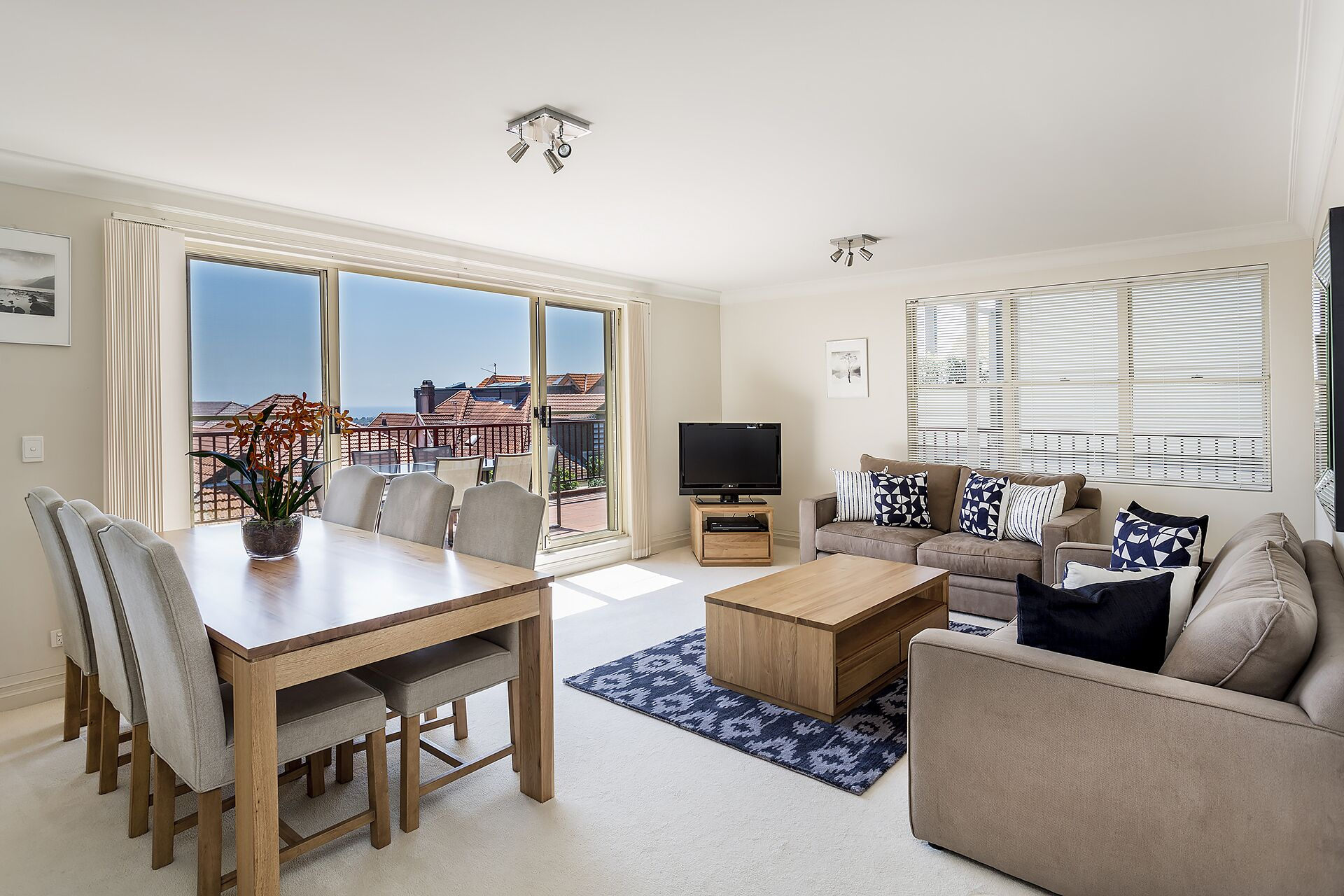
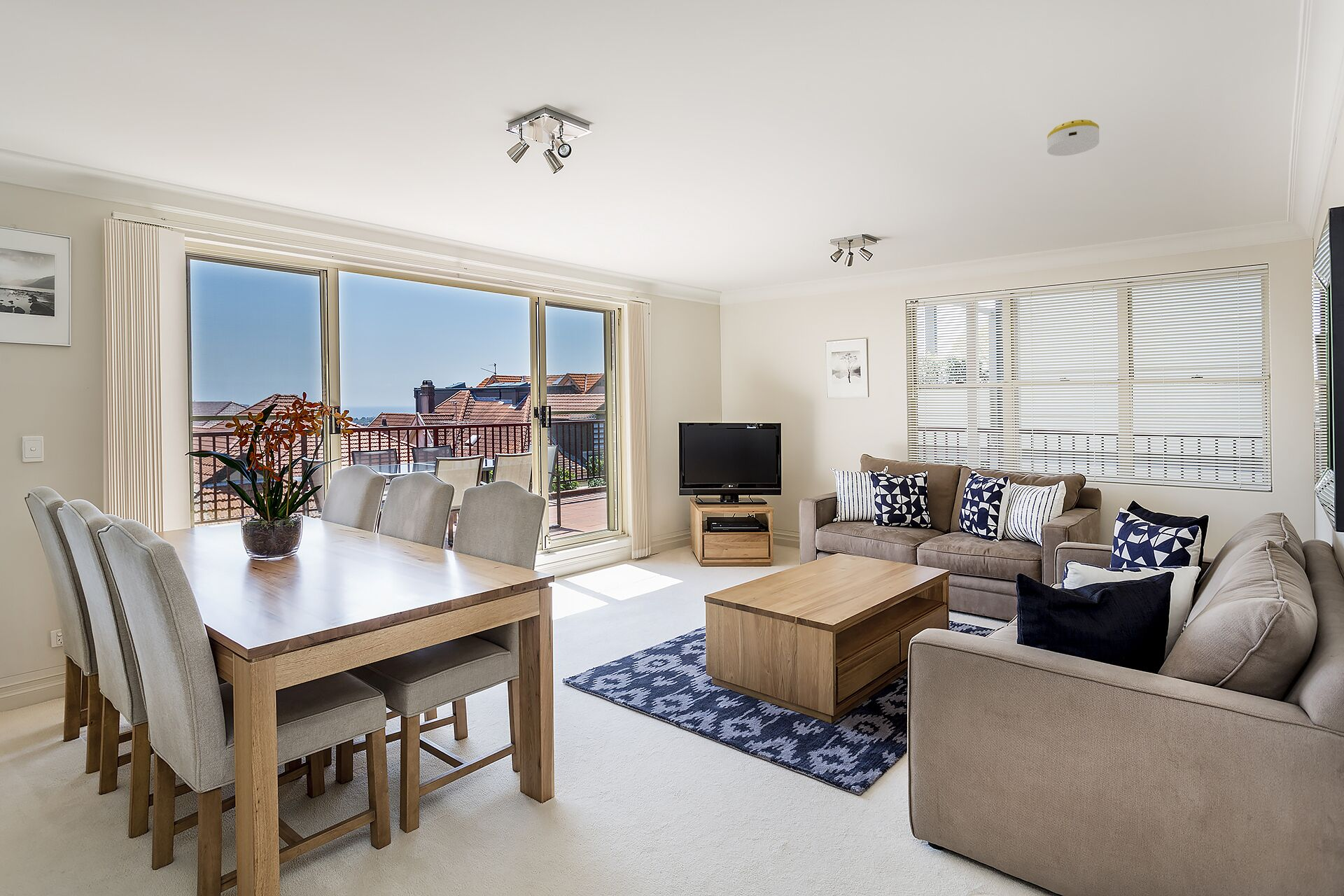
+ smoke detector [1047,119,1100,157]
